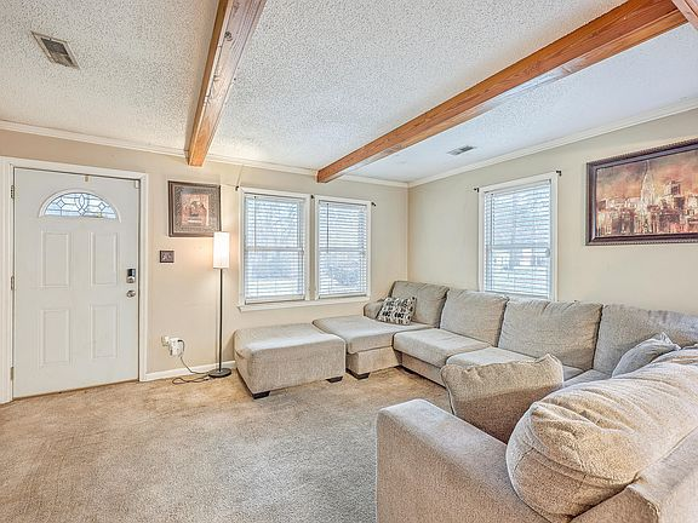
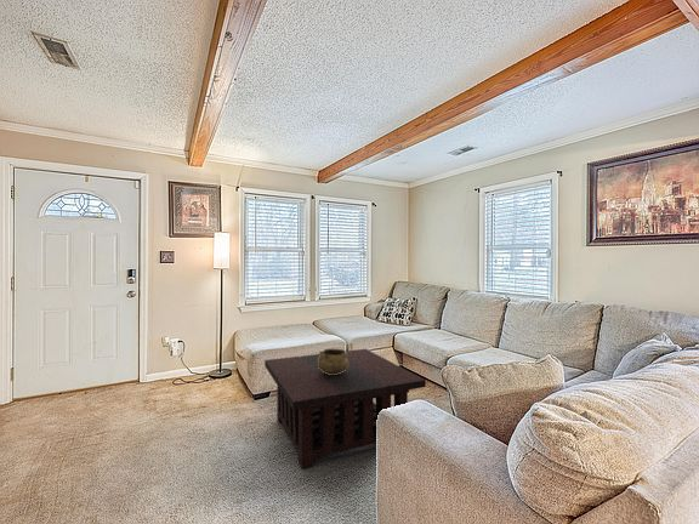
+ decorative bowl [318,347,348,375]
+ coffee table [263,348,427,469]
